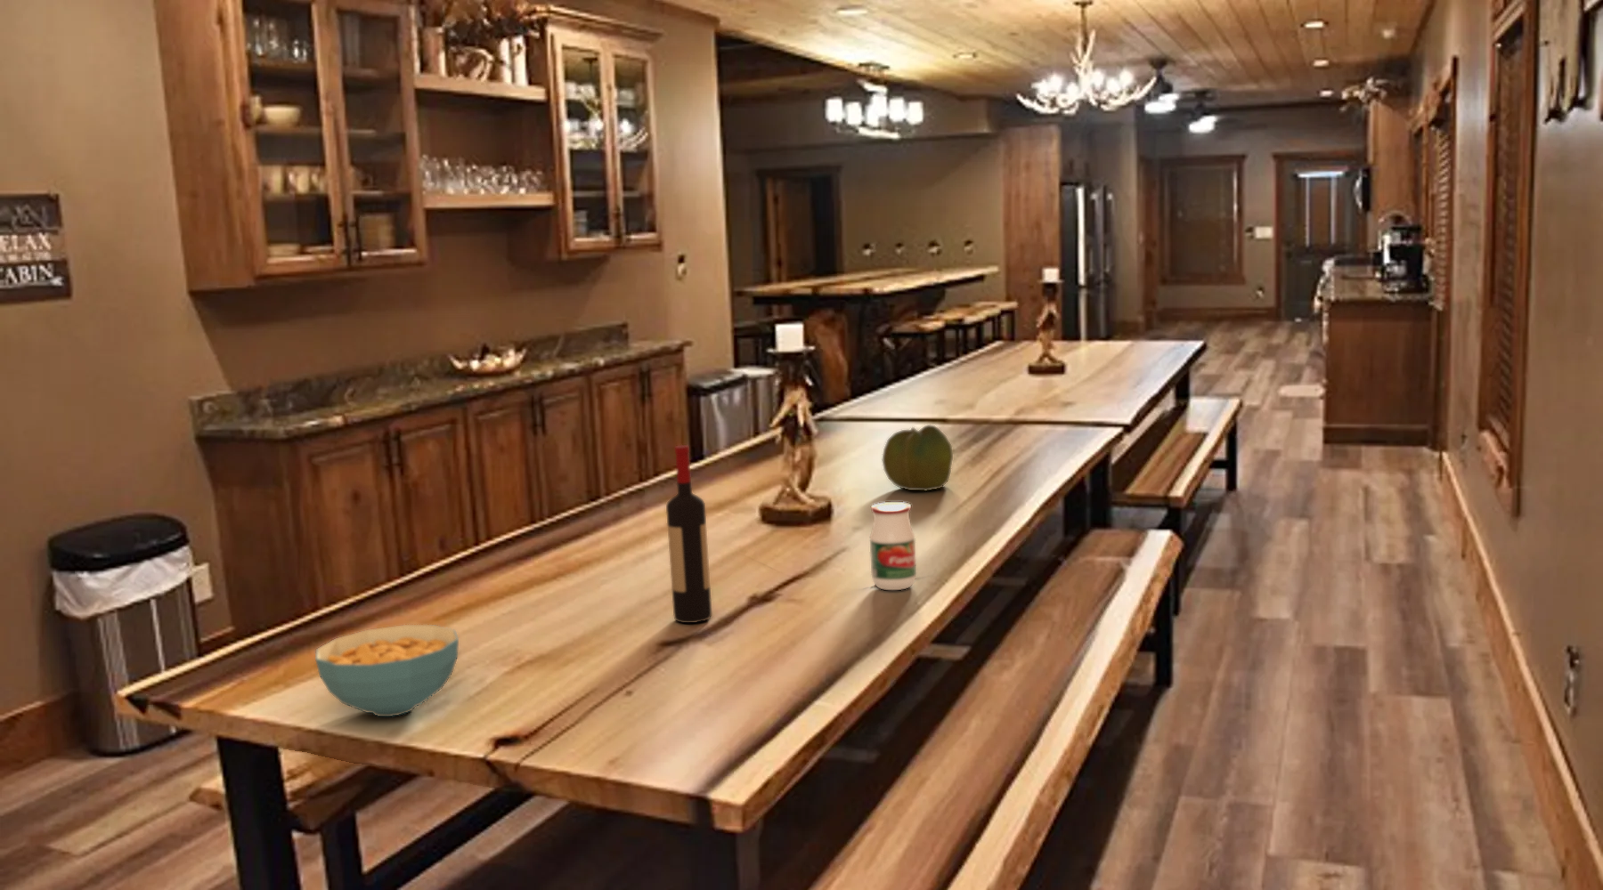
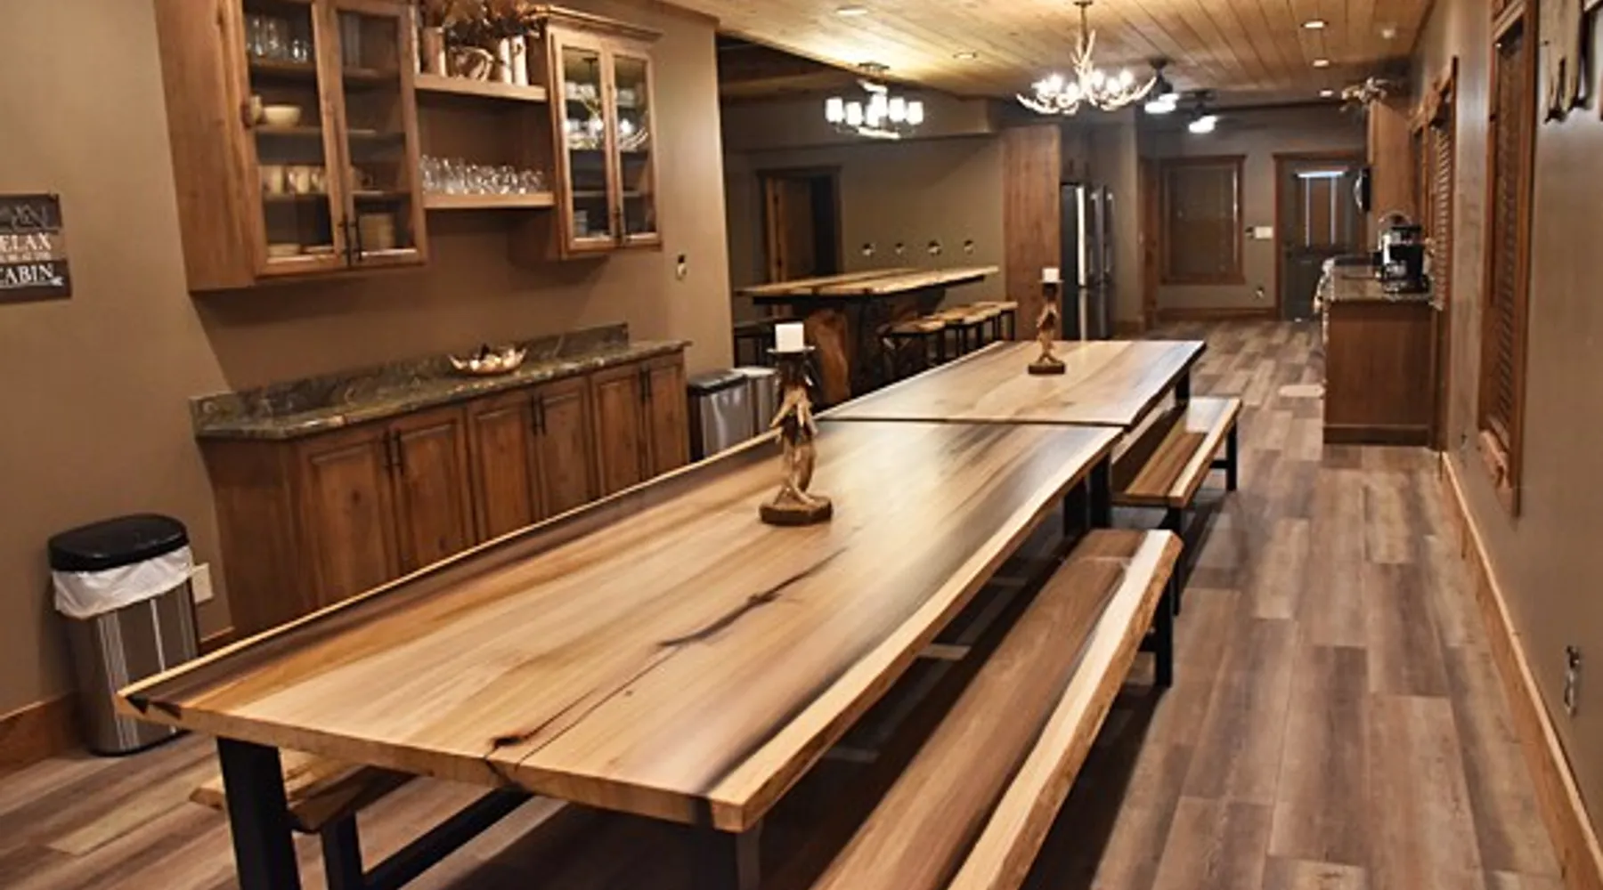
- wine bottle [666,444,713,624]
- jar [869,501,918,591]
- cereal bowl [315,624,459,717]
- cabbage [882,424,954,492]
